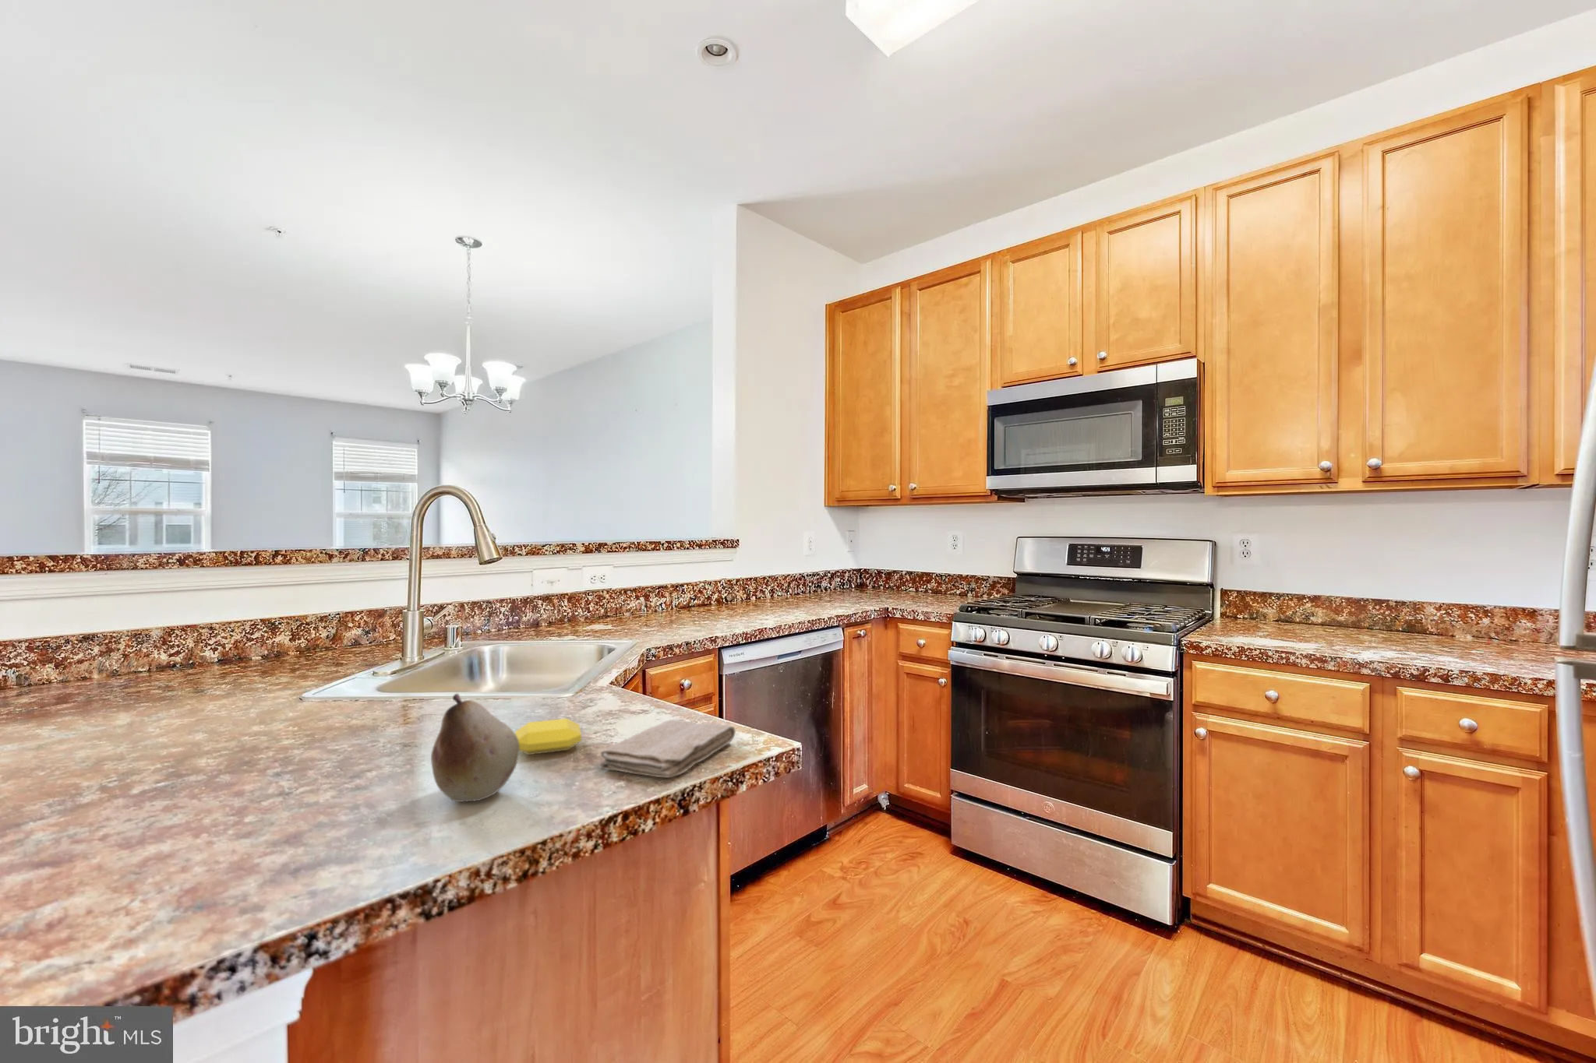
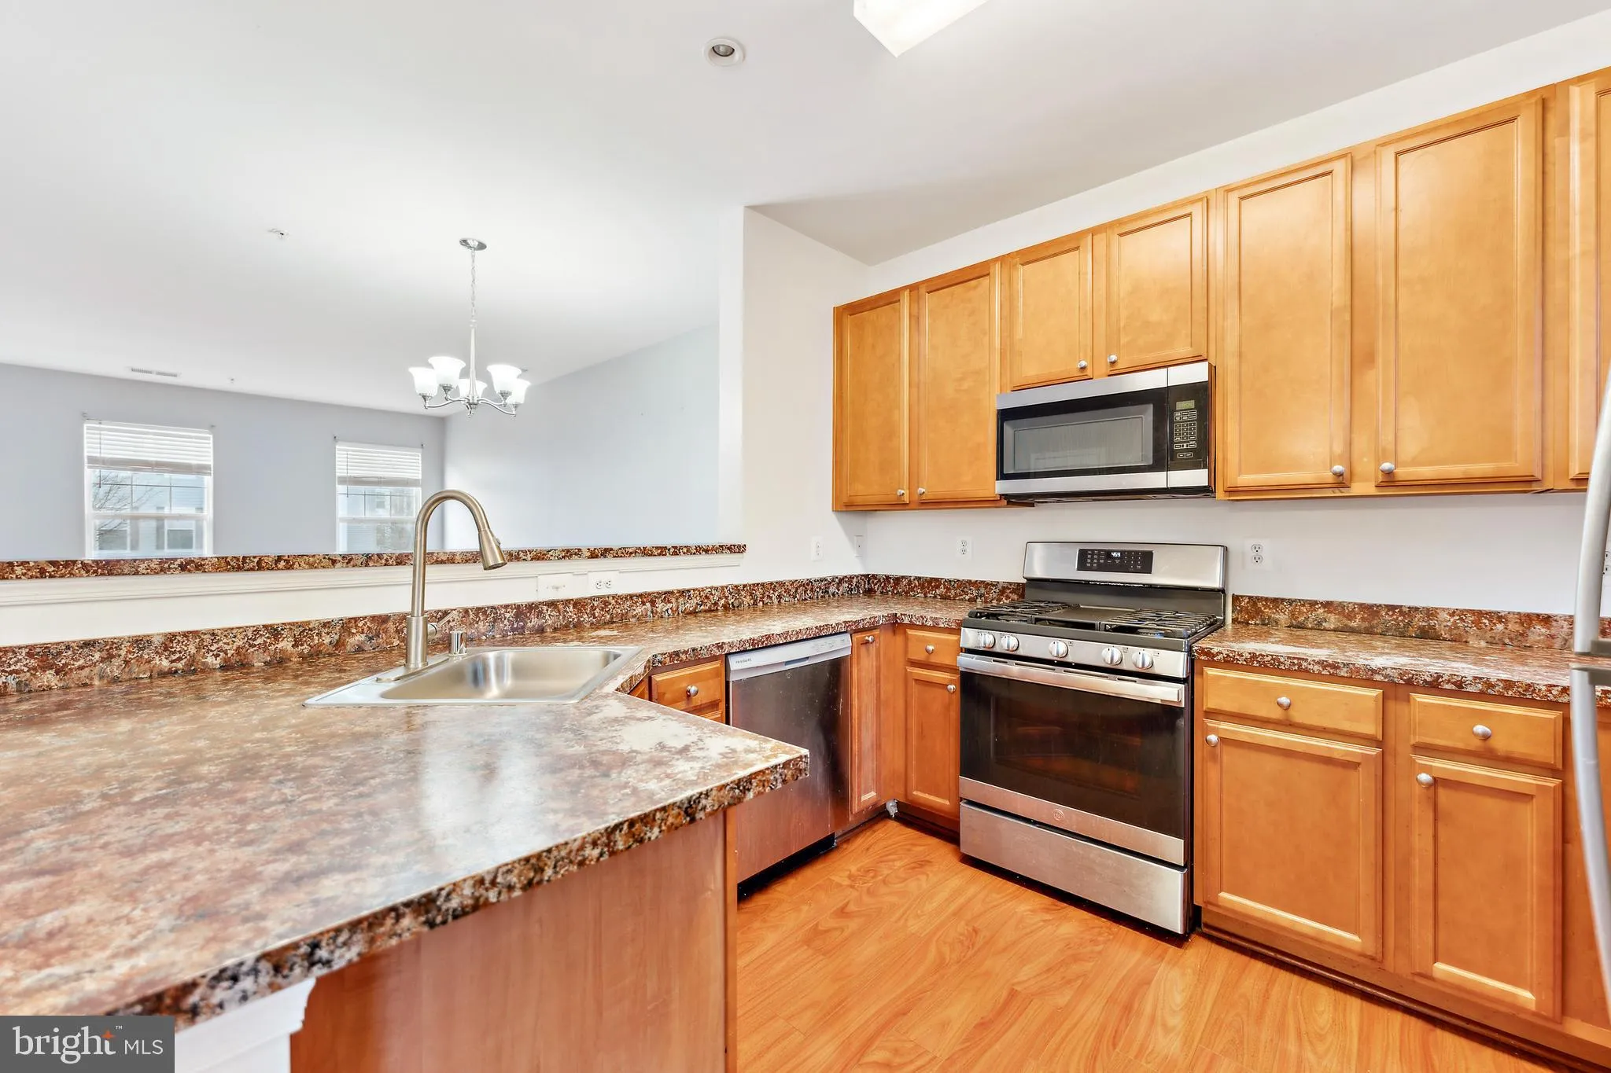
- soap bar [514,718,583,756]
- washcloth [600,719,737,778]
- fruit [431,693,521,803]
